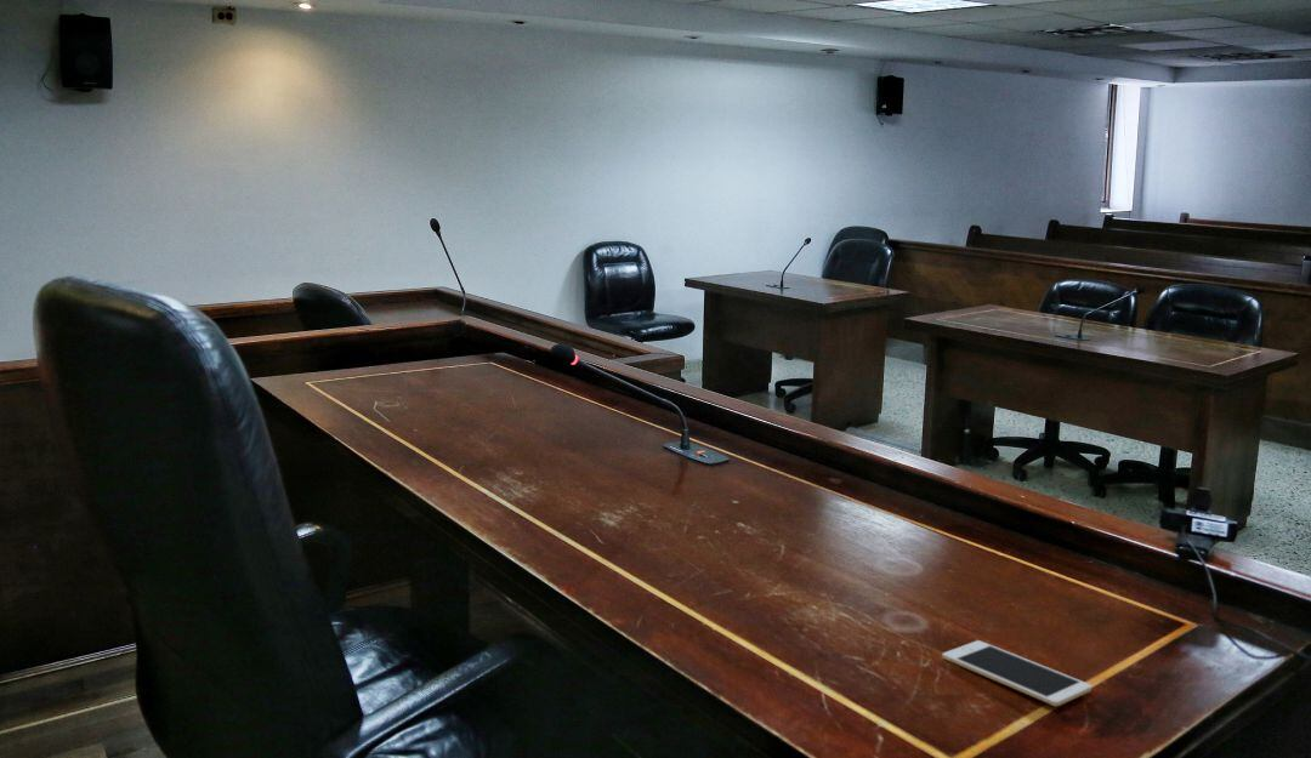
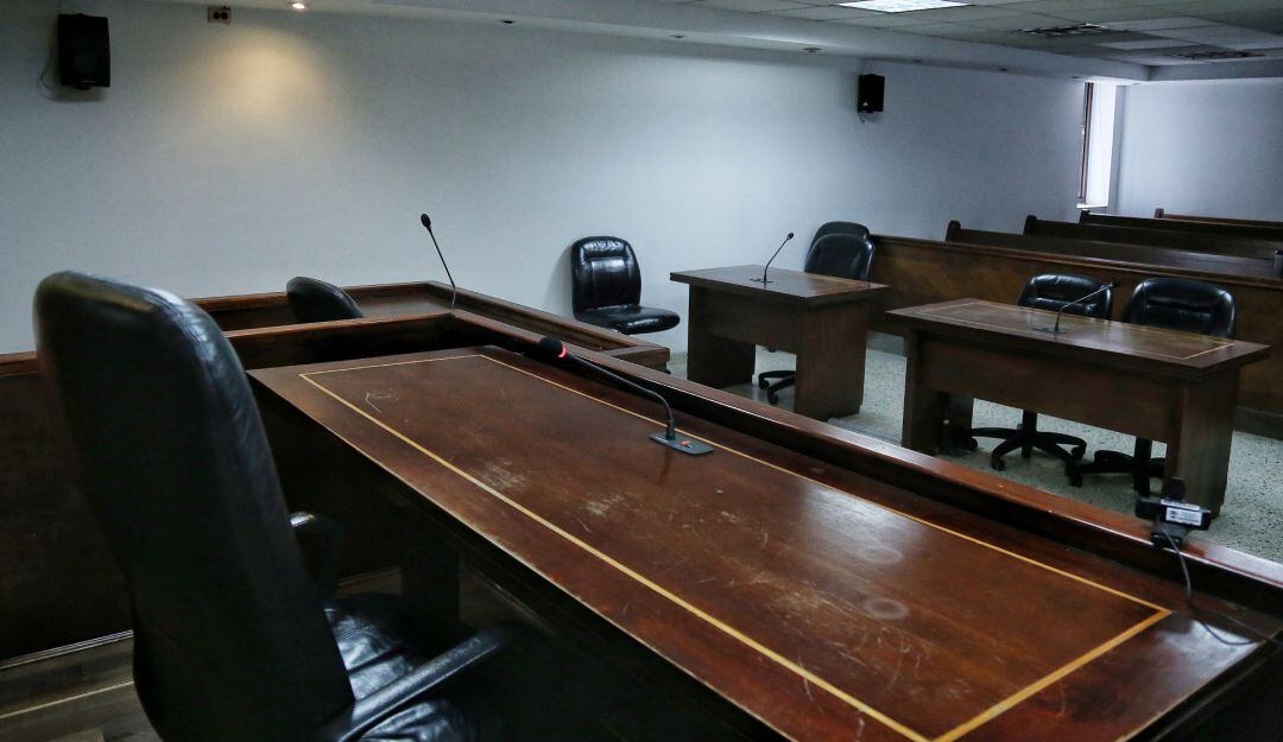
- cell phone [941,639,1092,707]
